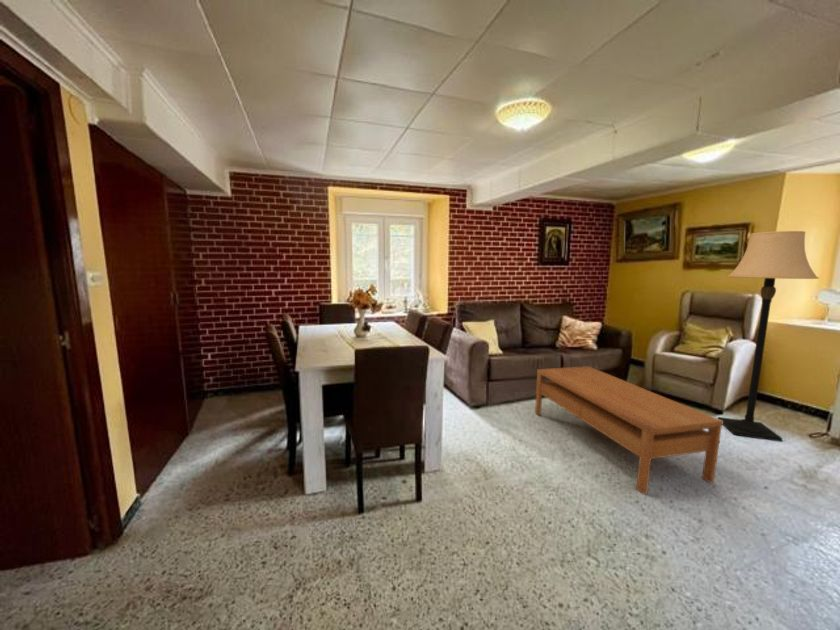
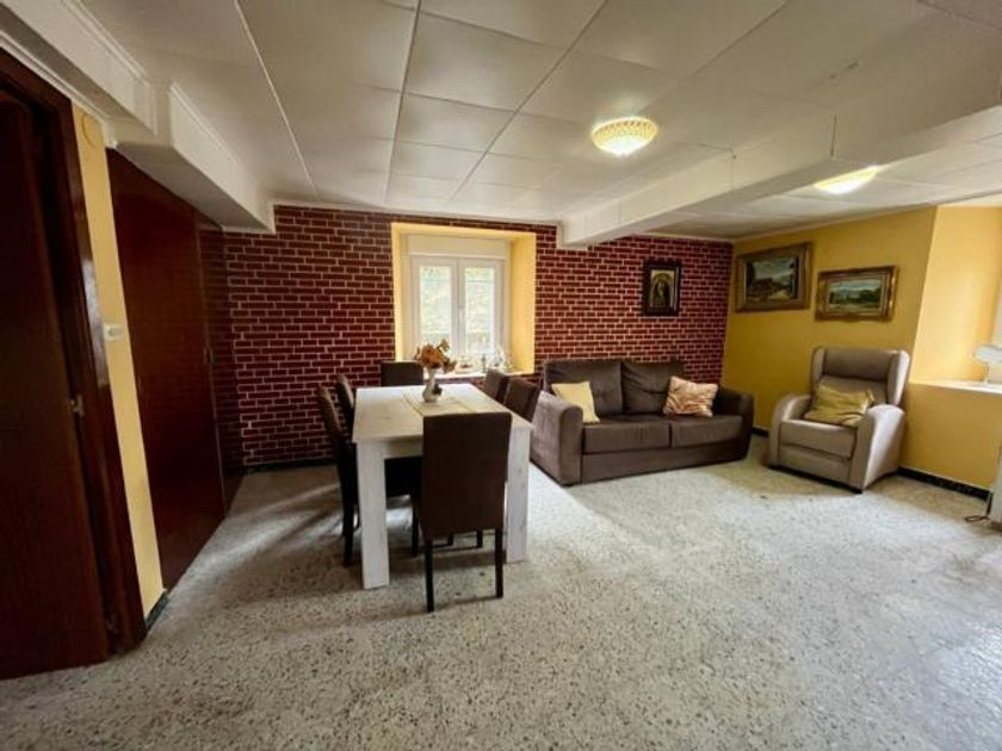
- coffee table [534,365,723,495]
- lamp [717,230,820,442]
